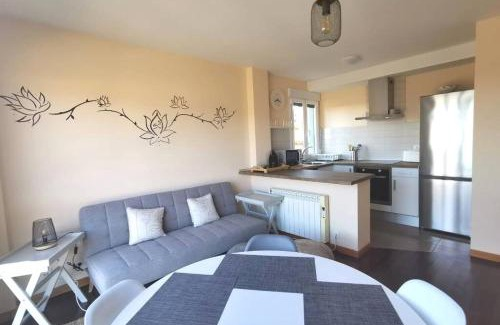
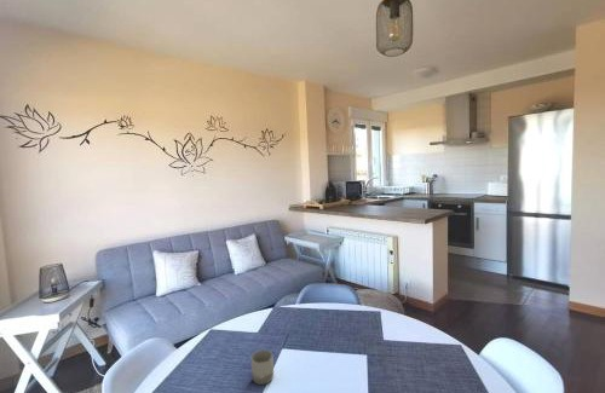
+ cup [250,349,275,386]
